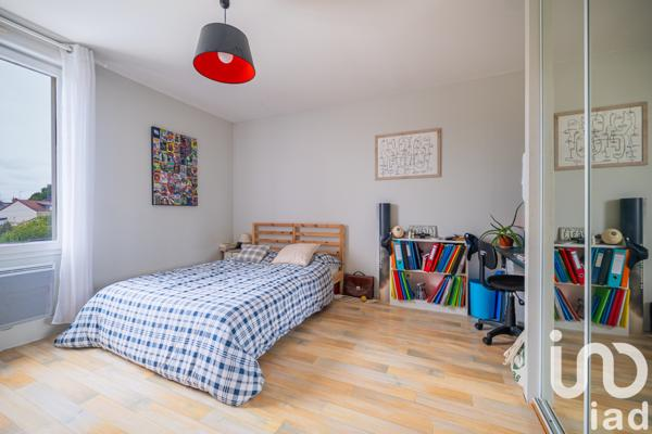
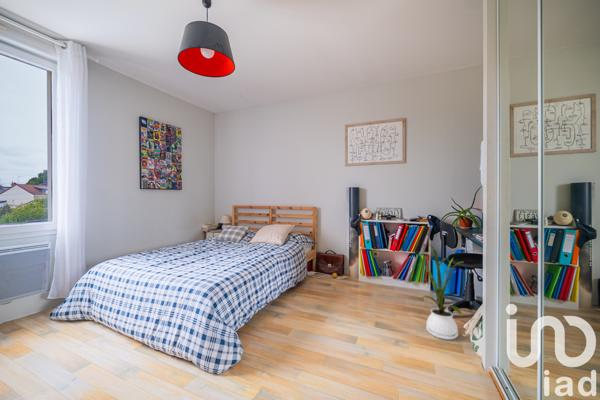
+ house plant [422,243,463,341]
